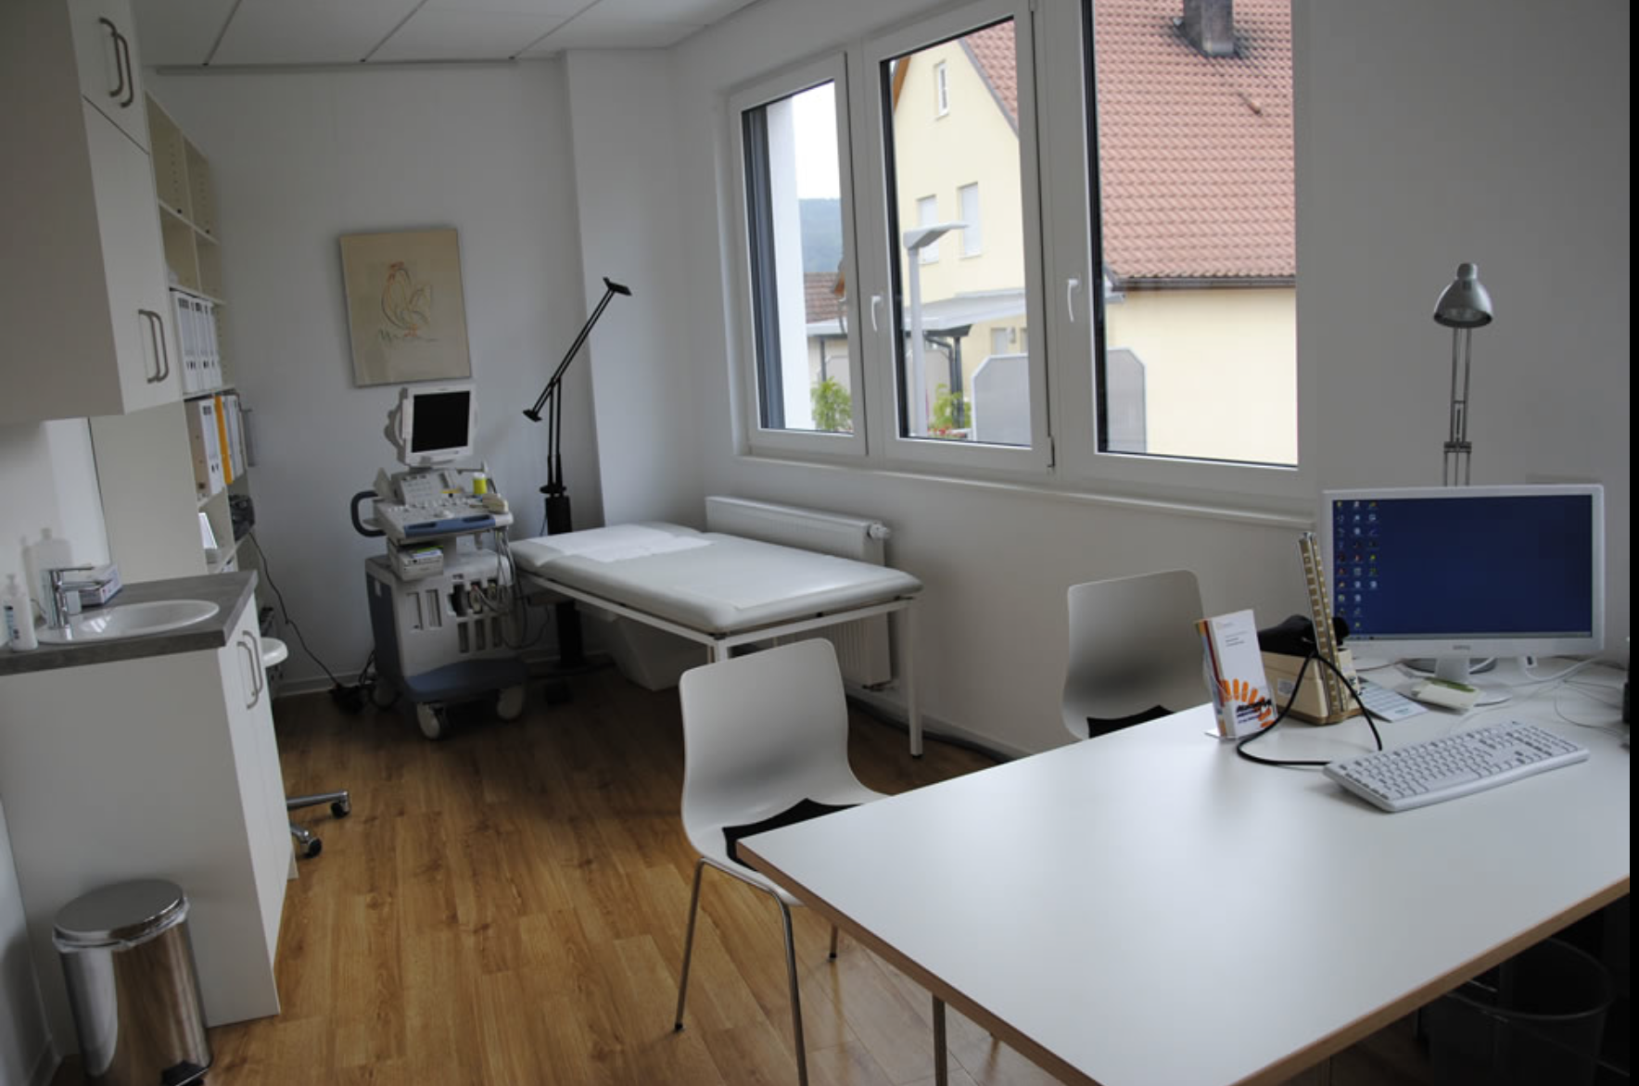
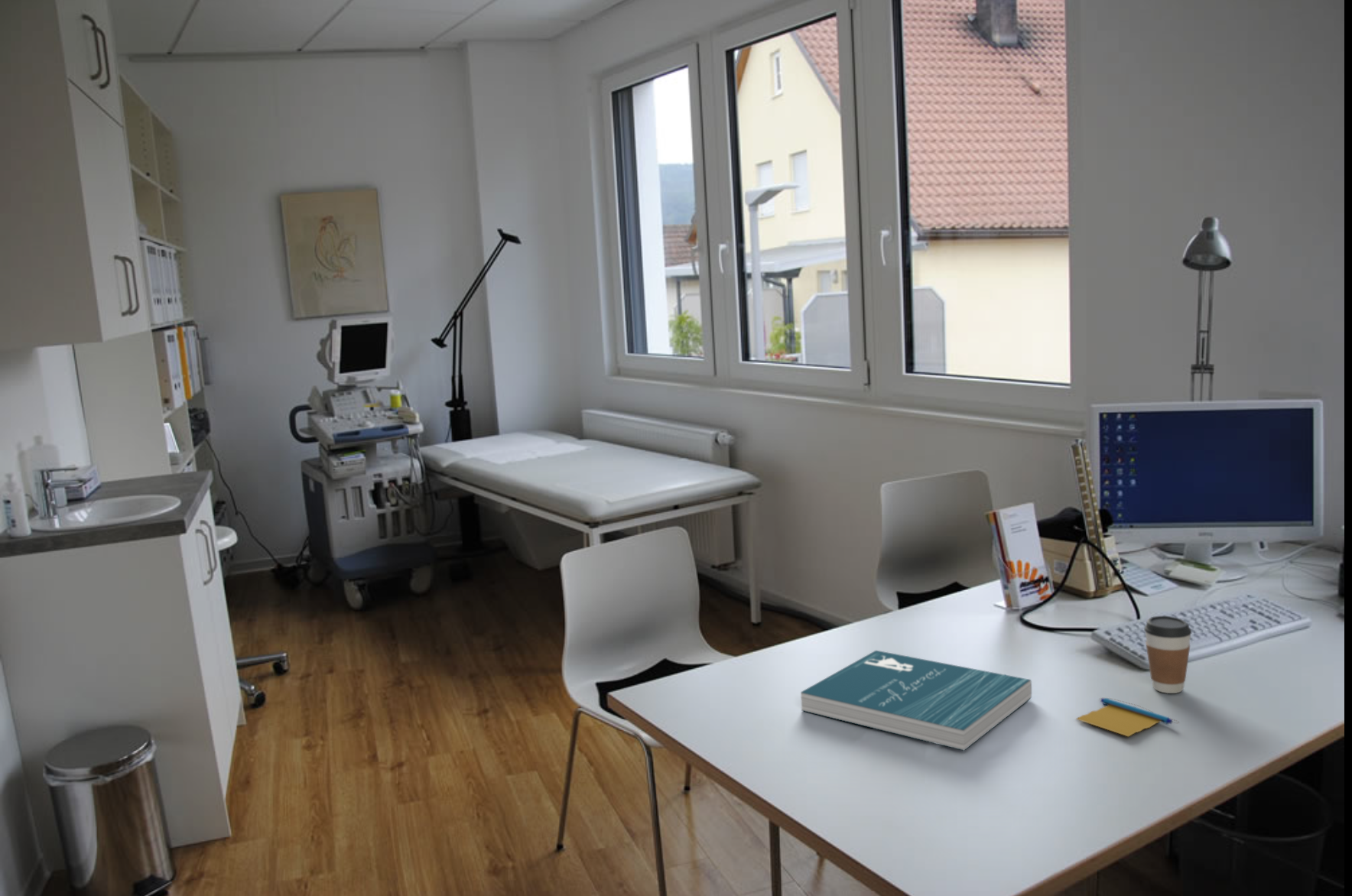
+ coffee cup [1143,615,1192,694]
+ book [800,650,1032,752]
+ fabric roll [1075,697,1180,737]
